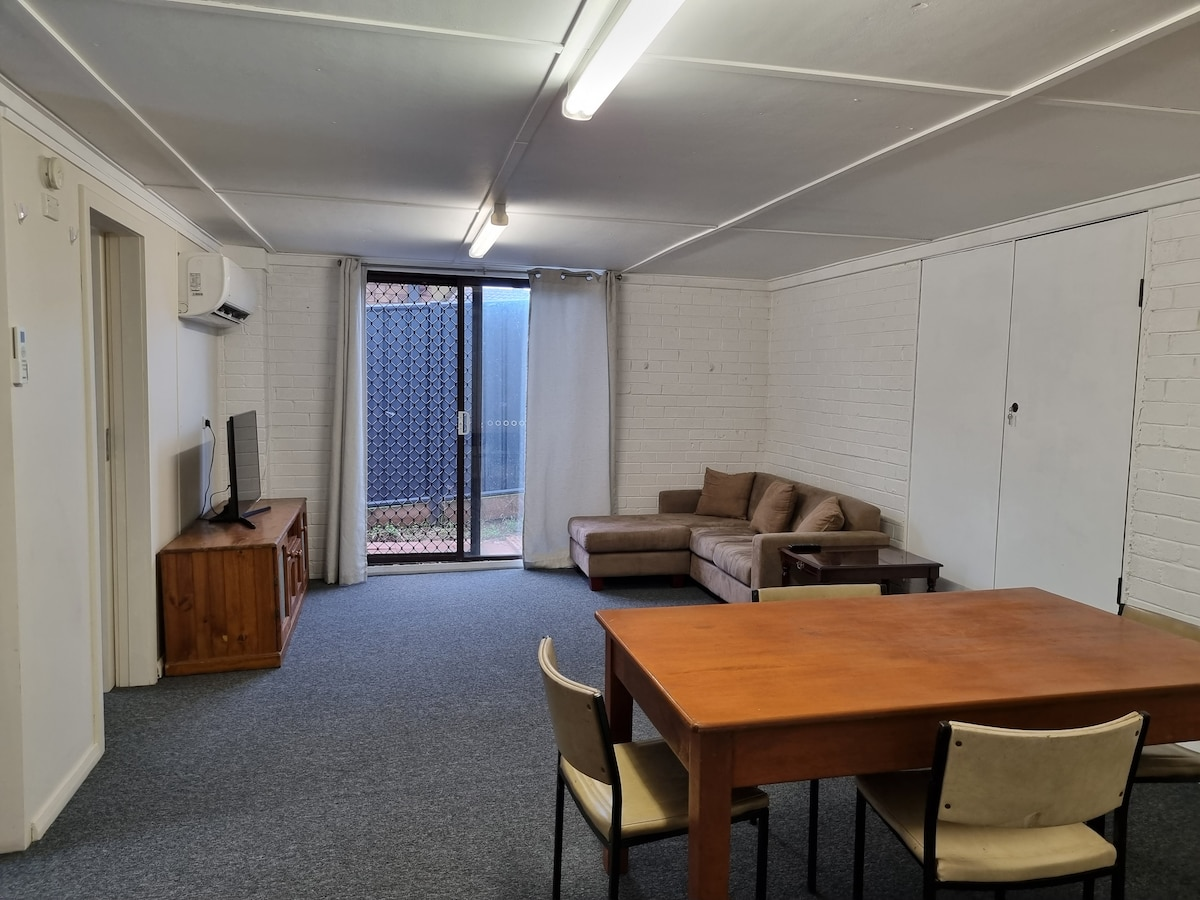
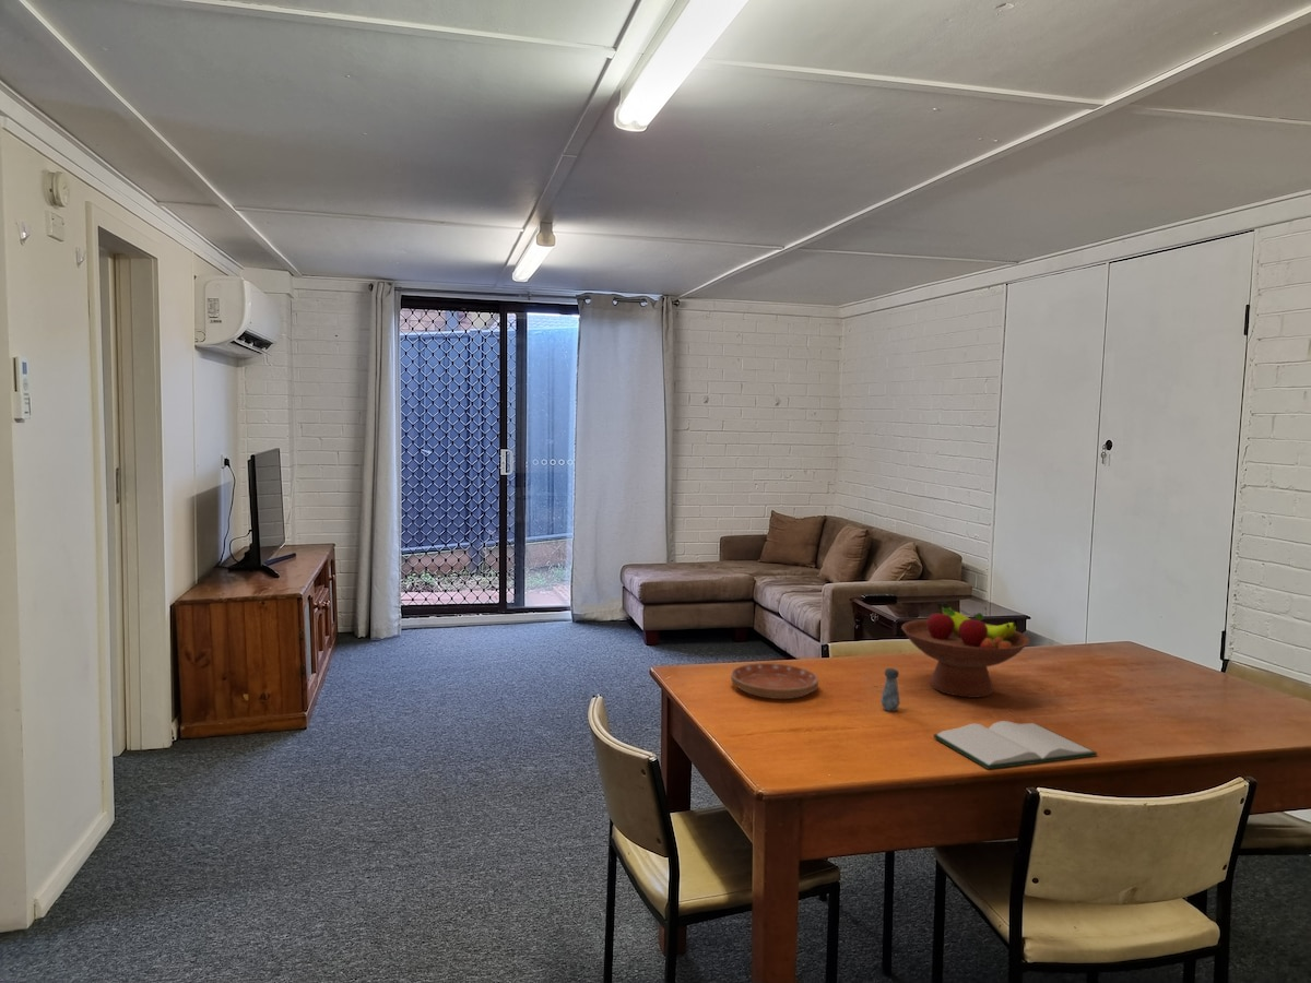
+ saucer [730,662,819,700]
+ fruit bowl [900,601,1031,699]
+ salt shaker [879,667,901,712]
+ hardback book [933,720,1098,770]
